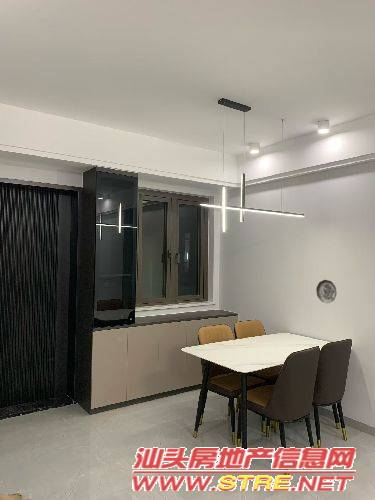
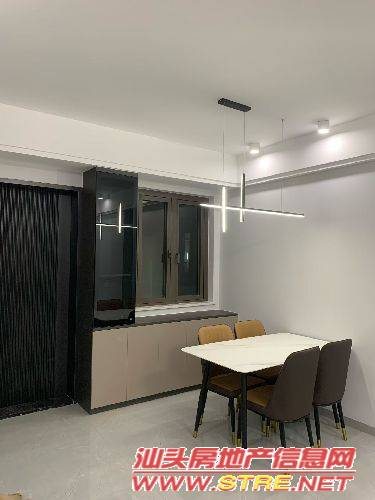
- decorative plate [315,279,338,304]
